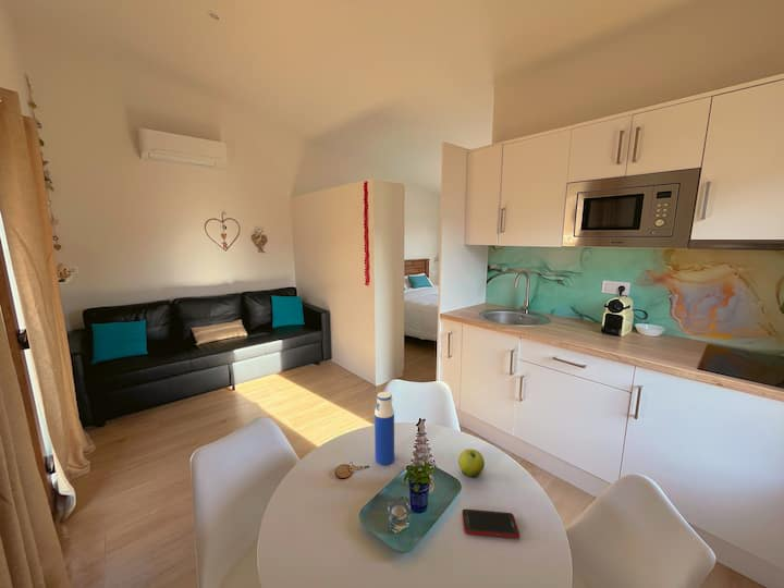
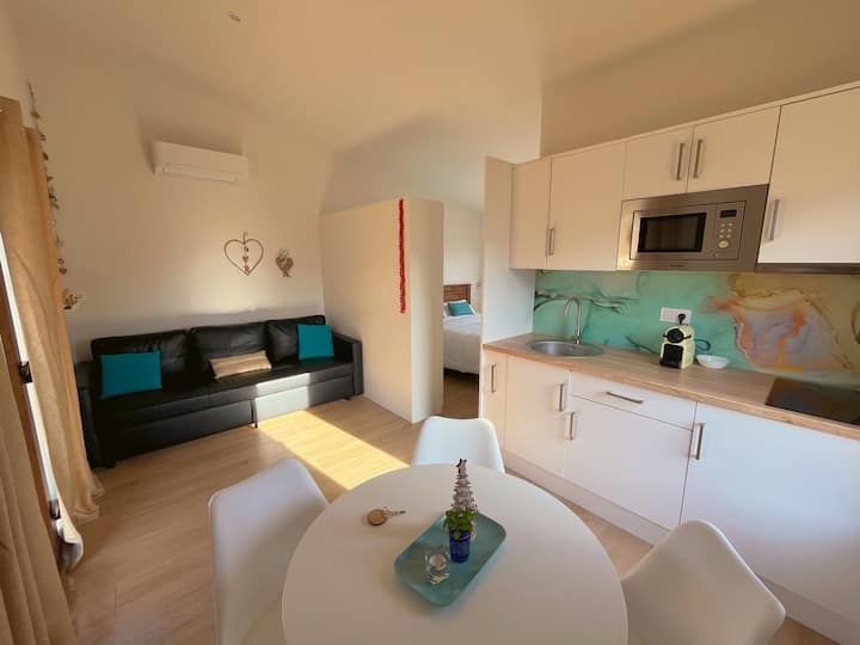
- fruit [457,448,486,479]
- cell phone [461,509,520,539]
- water bottle [373,391,395,466]
